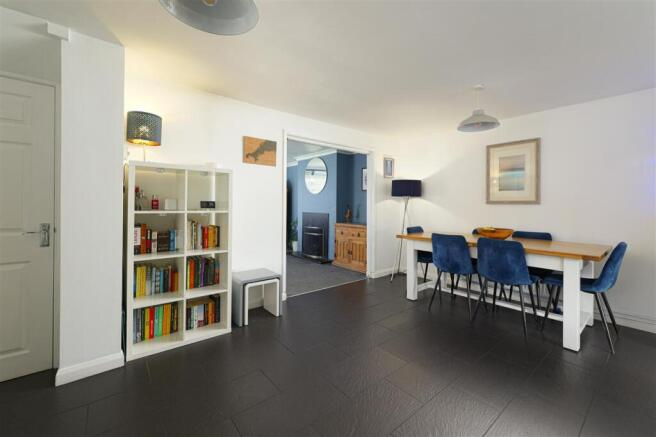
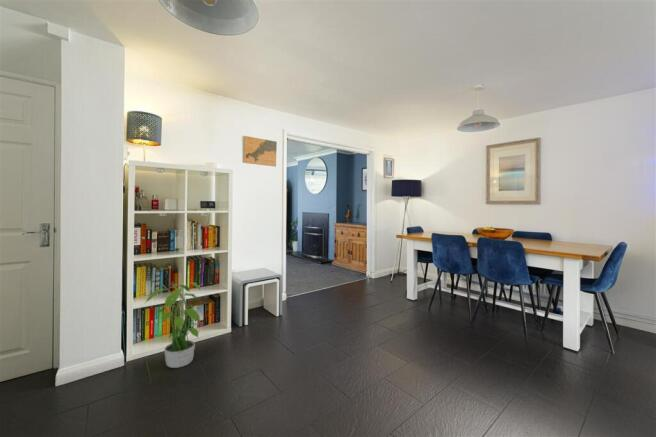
+ potted plant [143,281,204,369]
